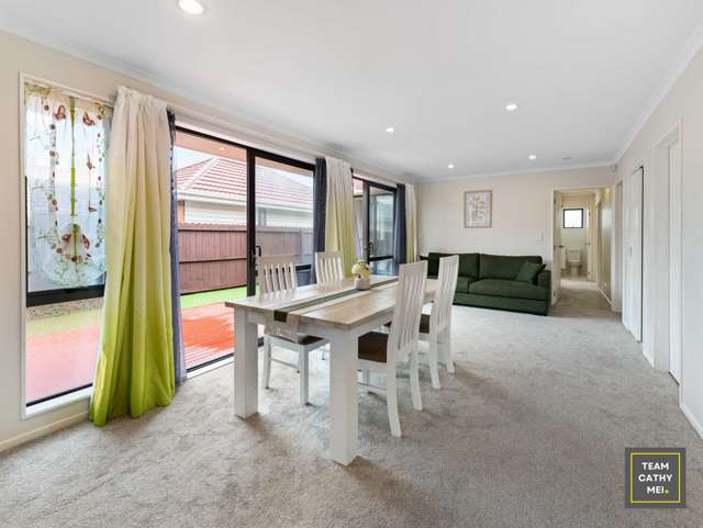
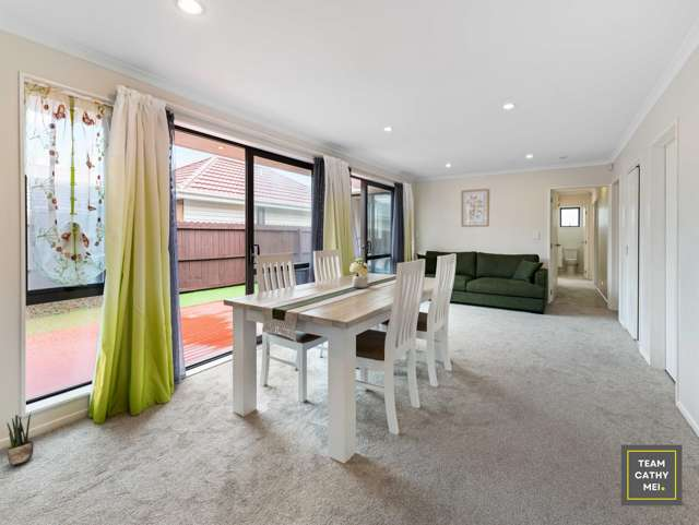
+ potted plant [5,413,35,466]
